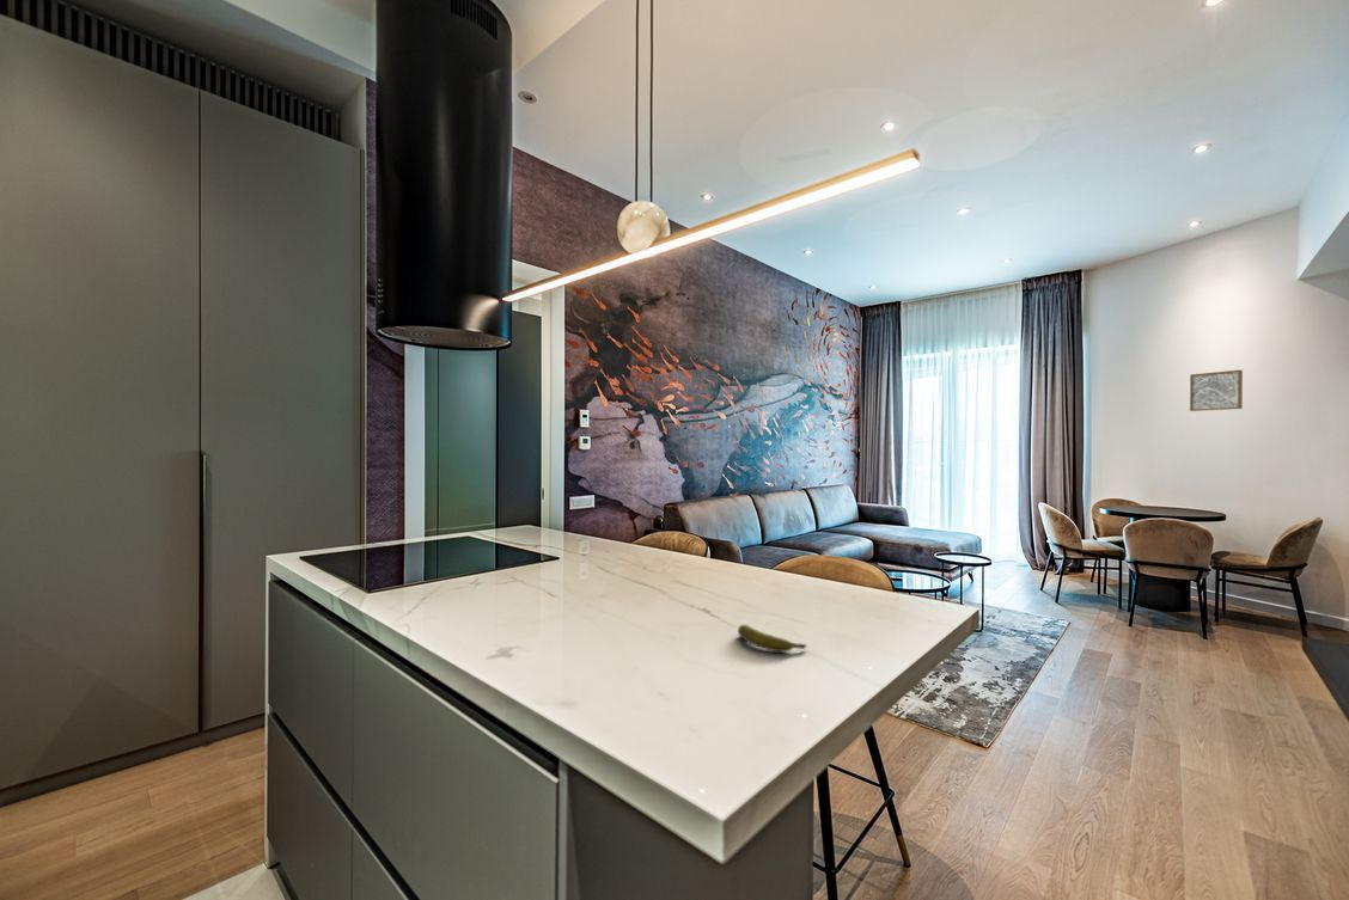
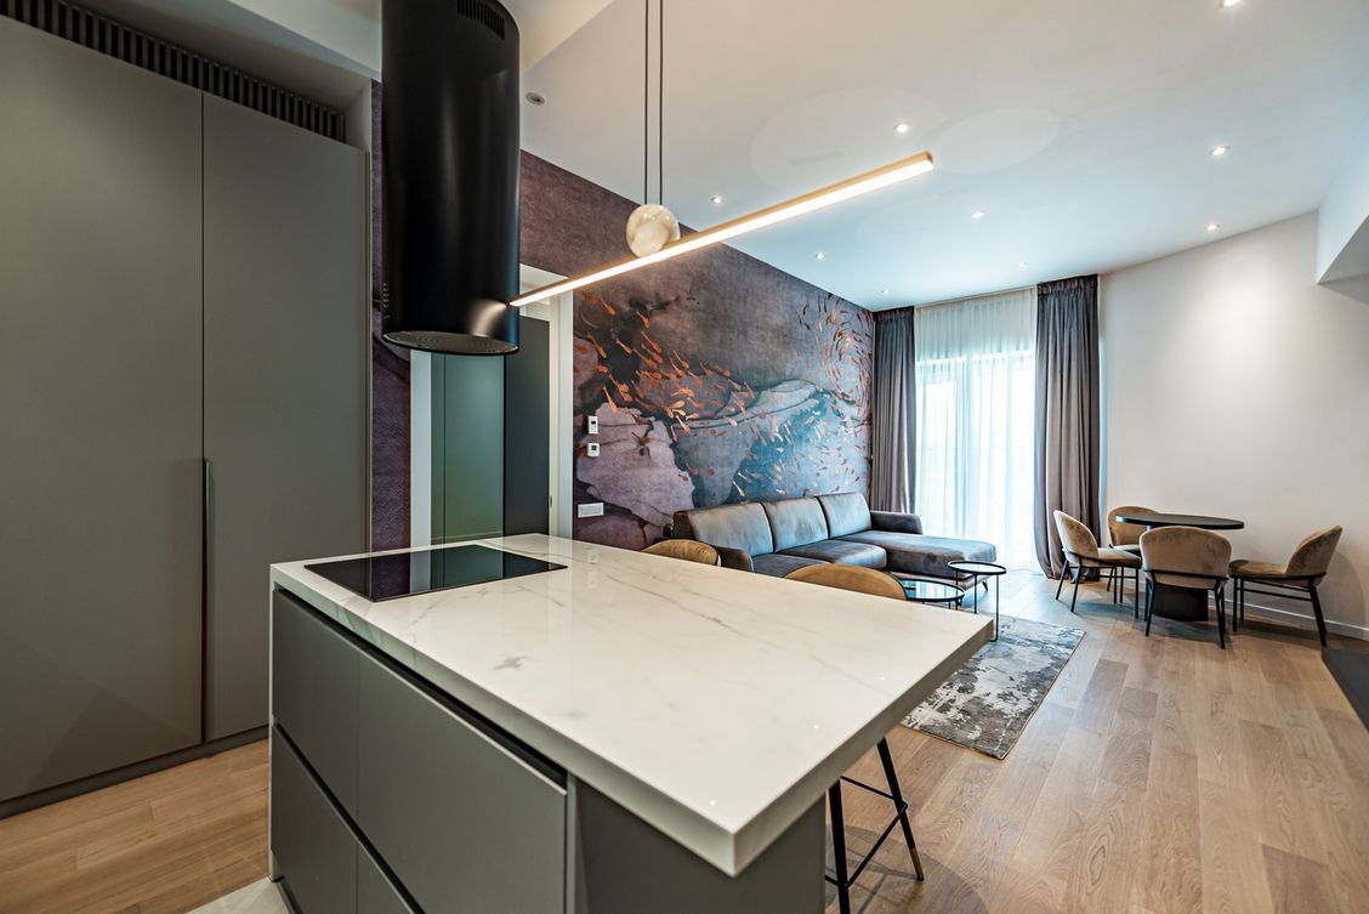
- wall art [1189,369,1244,412]
- banana [737,624,808,653]
